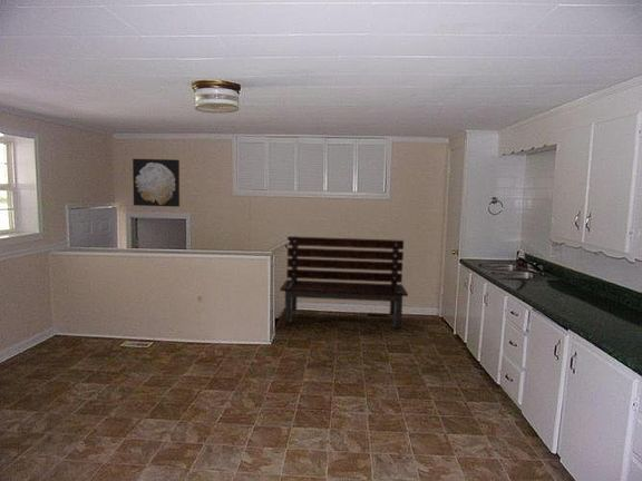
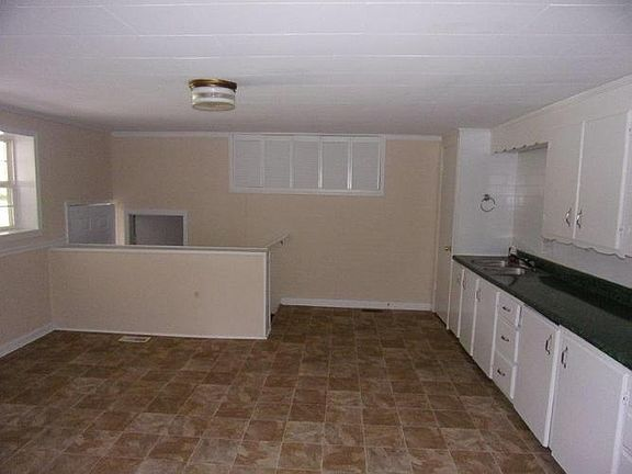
- wall art [132,158,181,208]
- bench [279,235,409,330]
